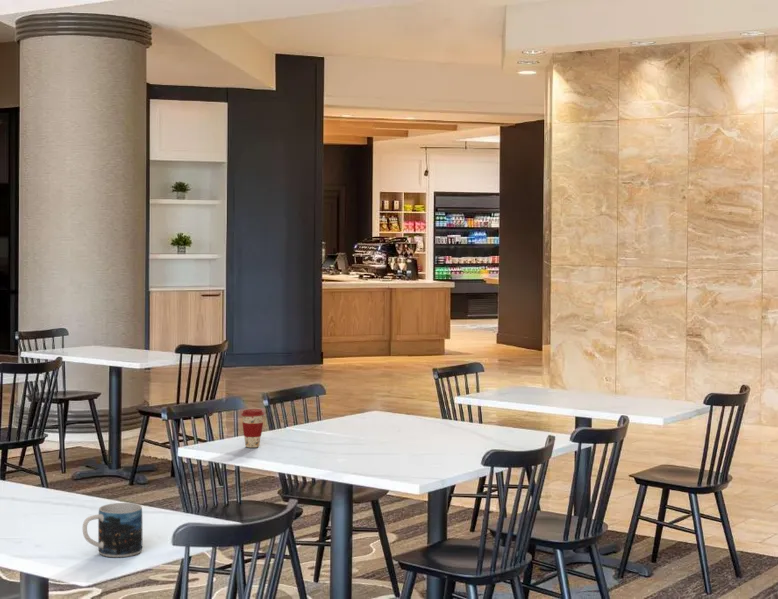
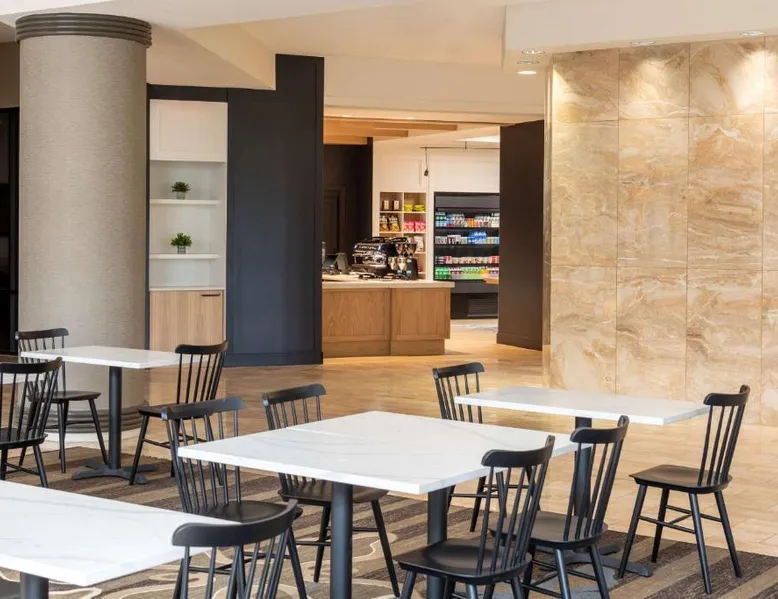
- mug [82,502,143,558]
- coffee cup [240,408,265,449]
